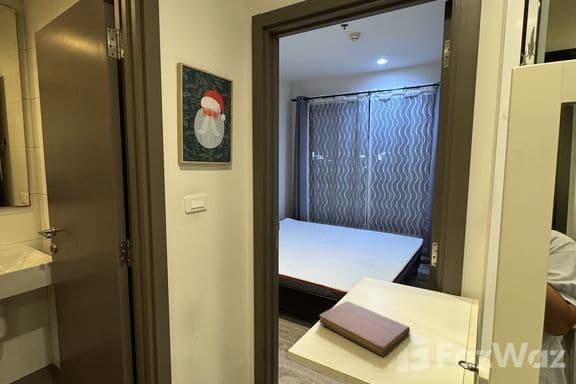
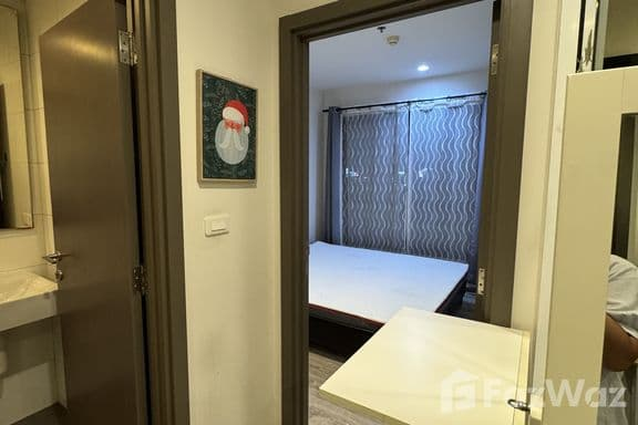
- notebook [318,300,411,357]
